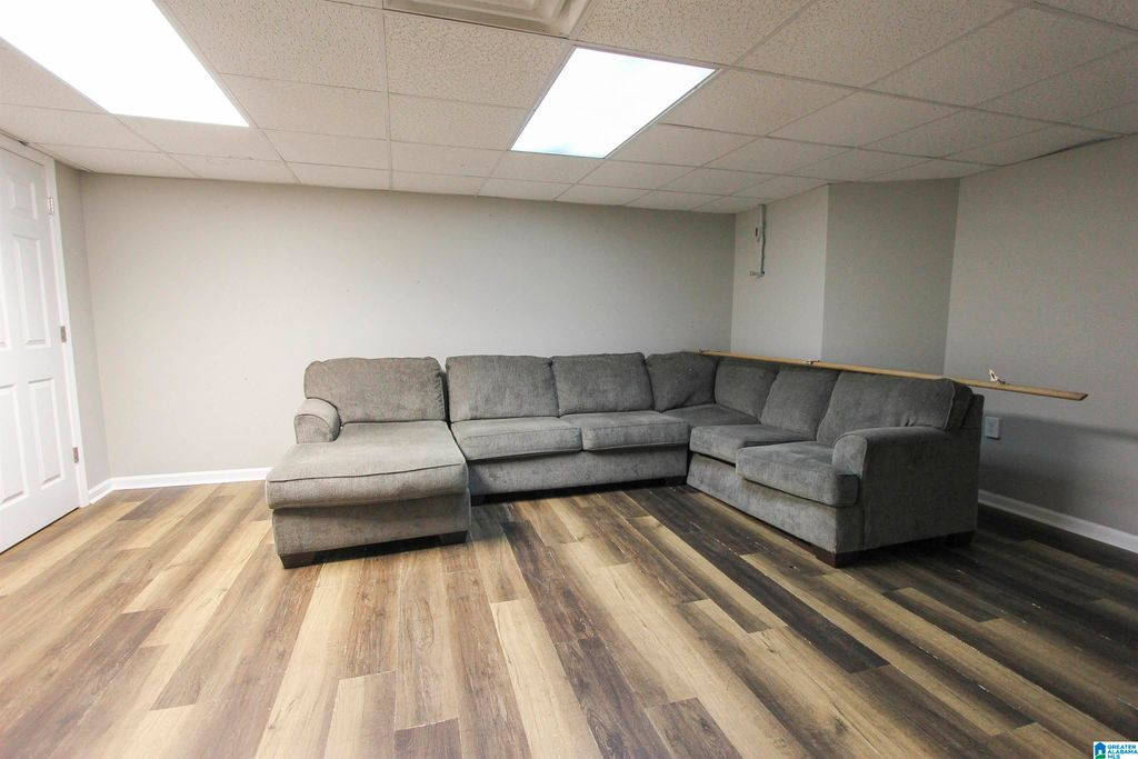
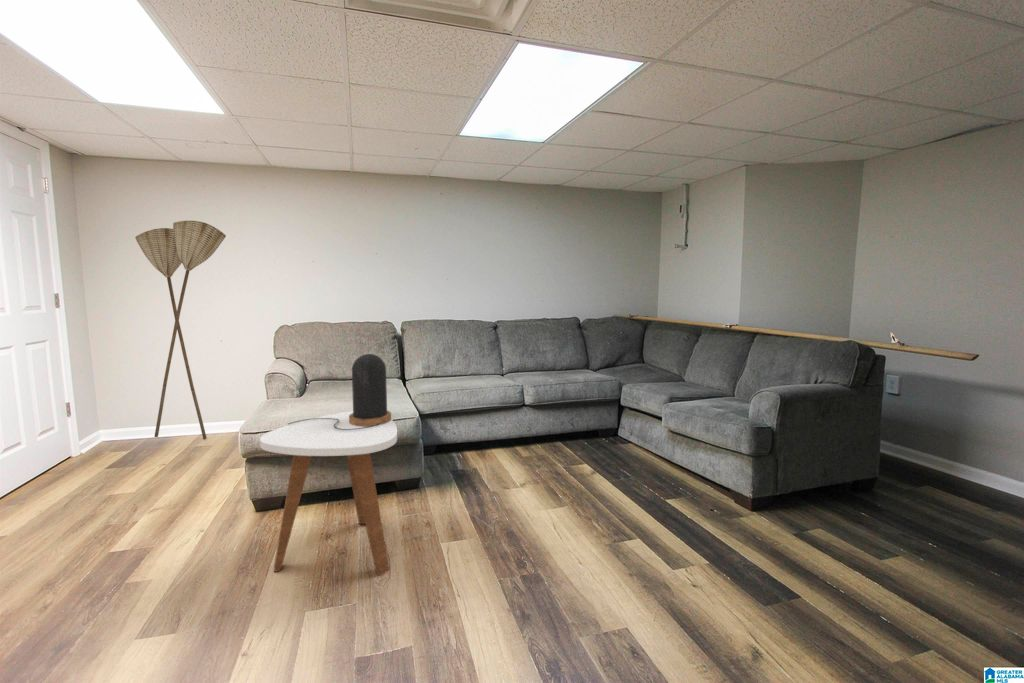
+ table lamp [287,353,392,430]
+ floor lamp [134,220,227,440]
+ side table [259,410,398,577]
